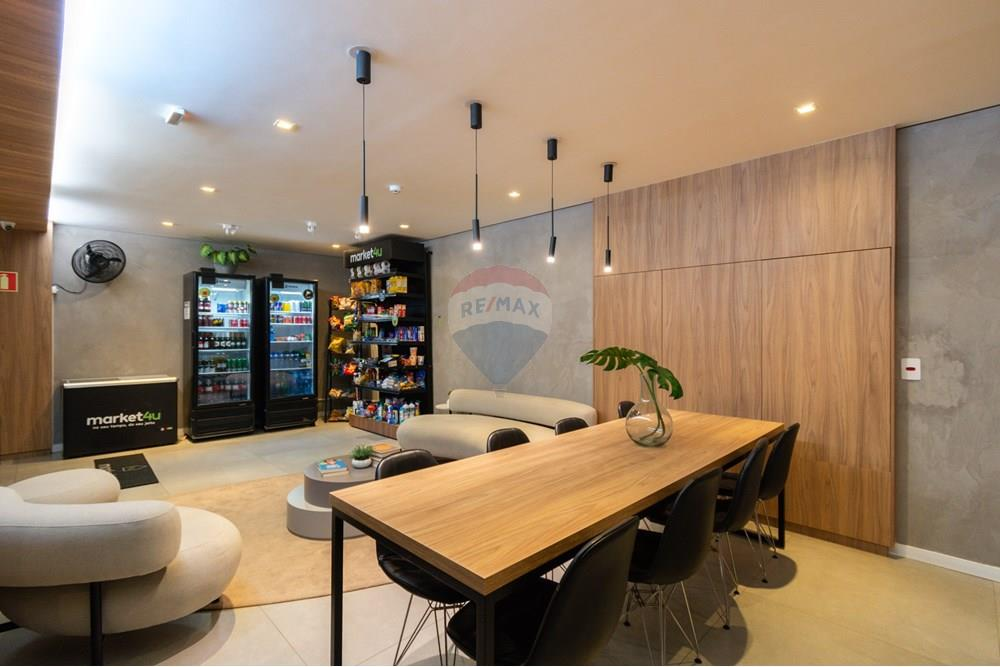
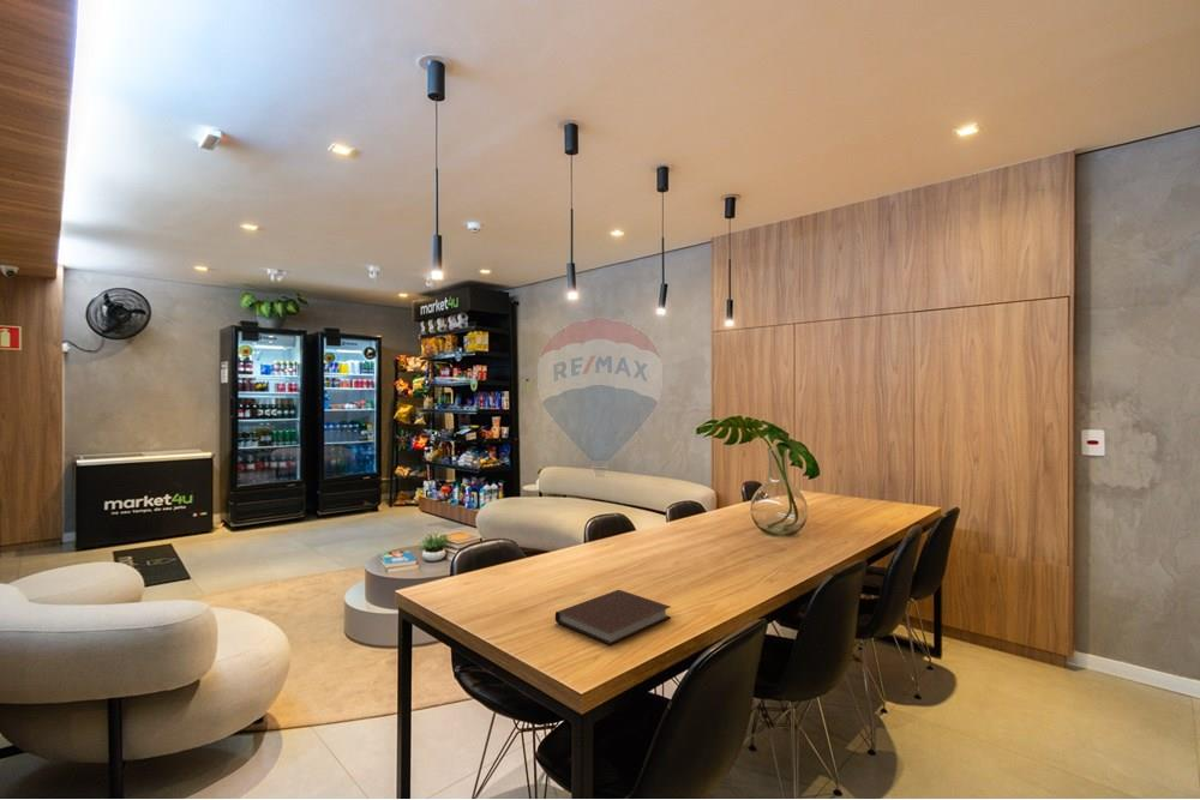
+ notebook [554,589,672,646]
